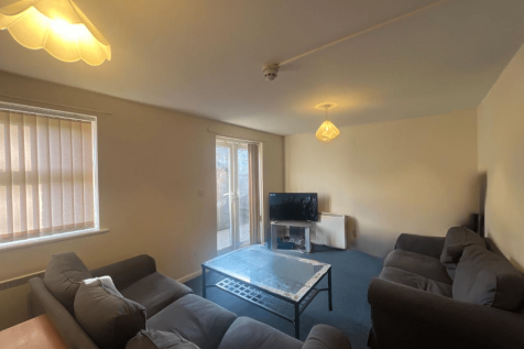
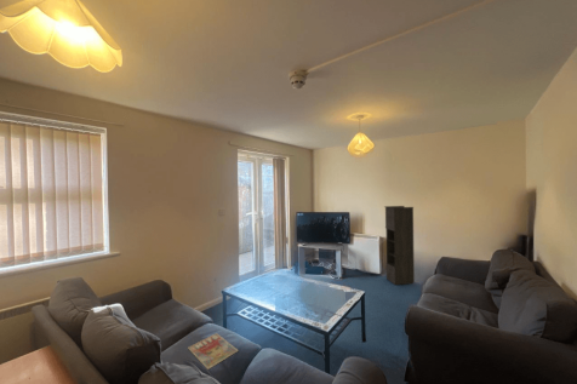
+ storage cabinet [383,205,416,286]
+ magazine [187,332,240,371]
